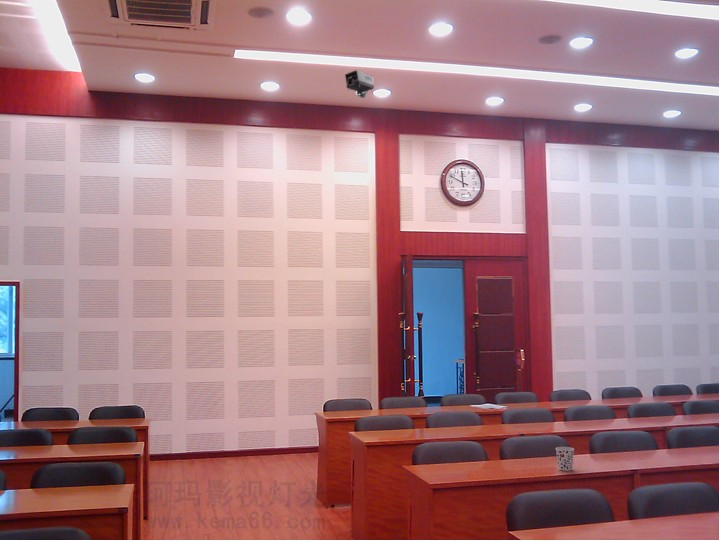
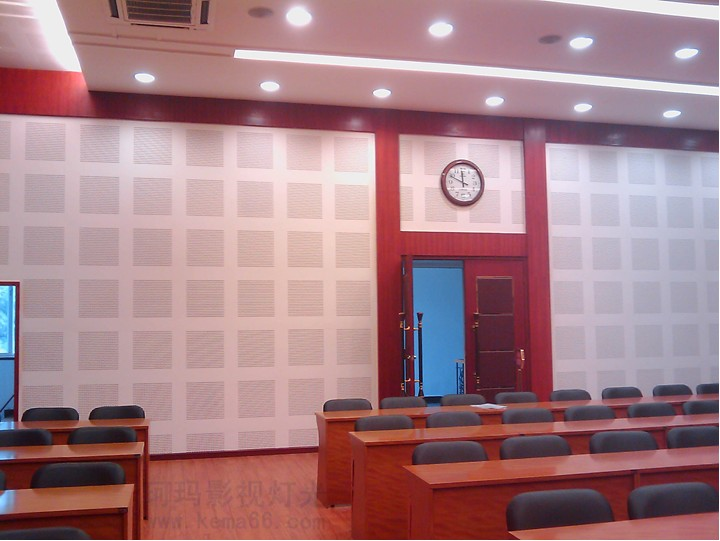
- cup [554,446,575,472]
- projector [344,69,375,99]
